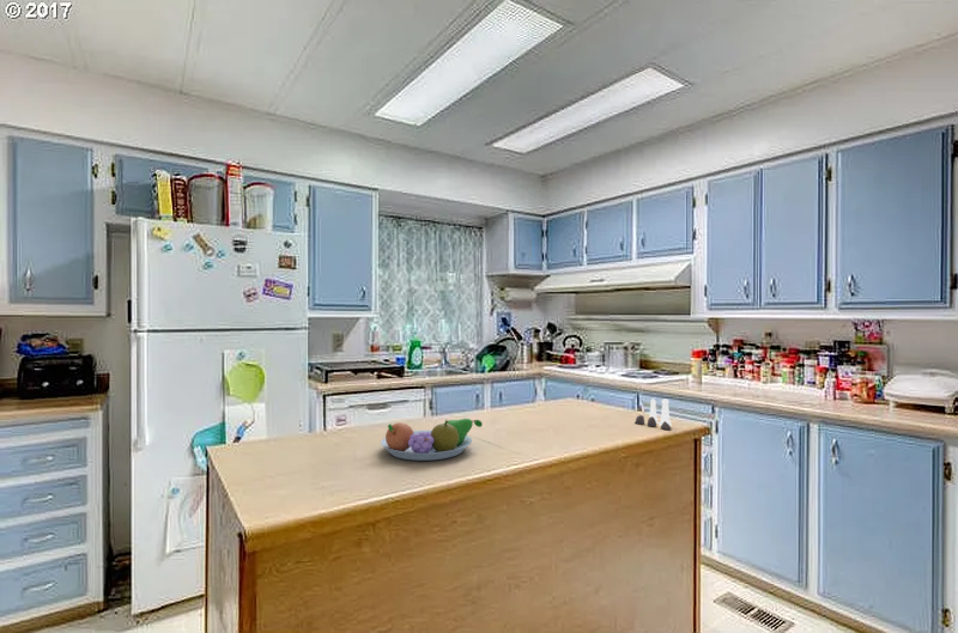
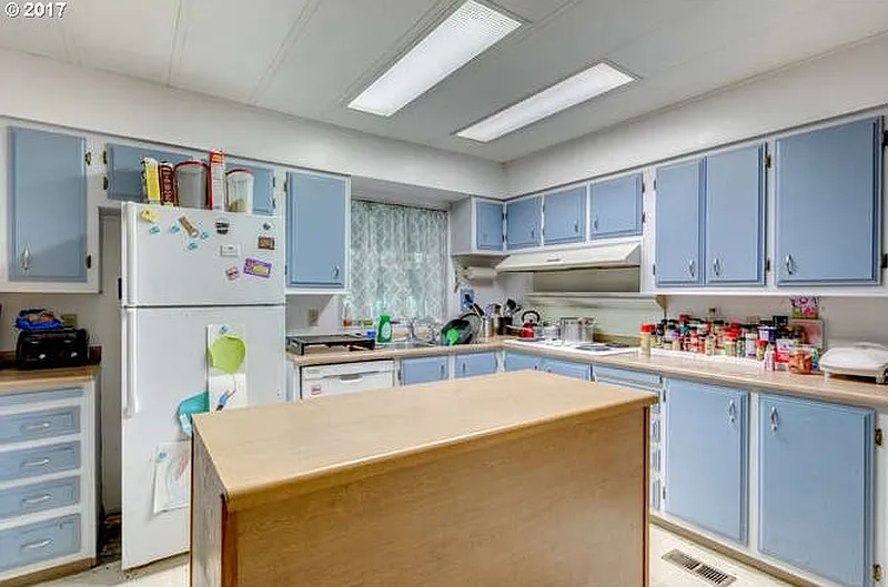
- fruit bowl [380,418,483,462]
- salt and pepper shaker set [633,397,673,431]
